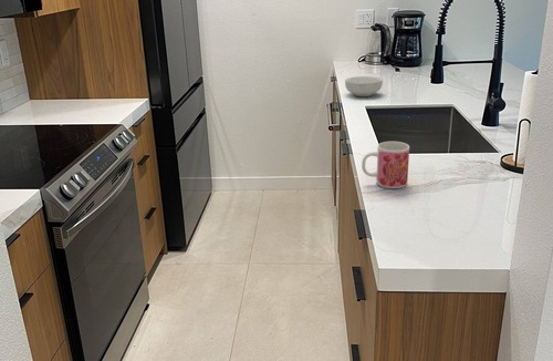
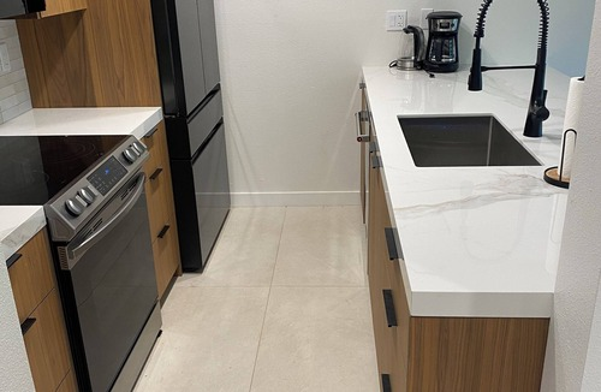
- cereal bowl [344,75,384,97]
- mug [361,141,410,189]
